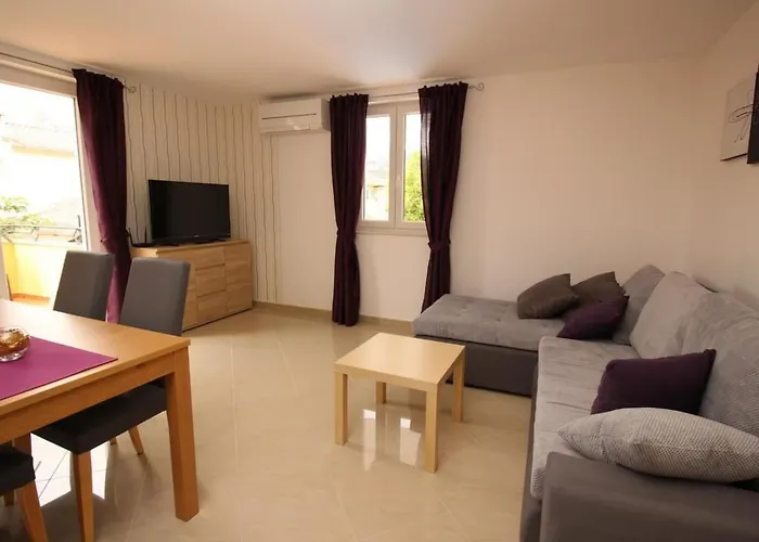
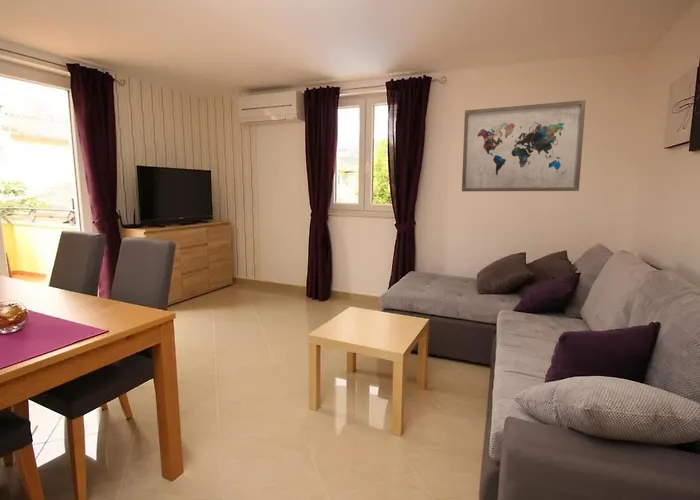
+ wall art [461,99,587,192]
